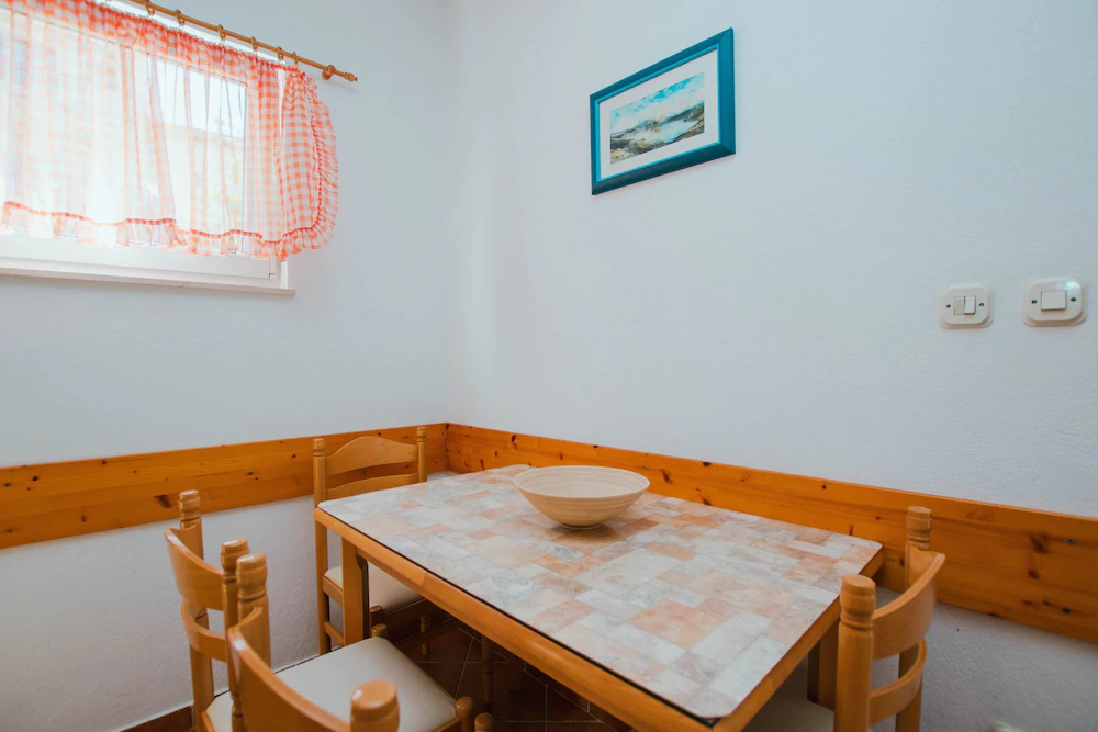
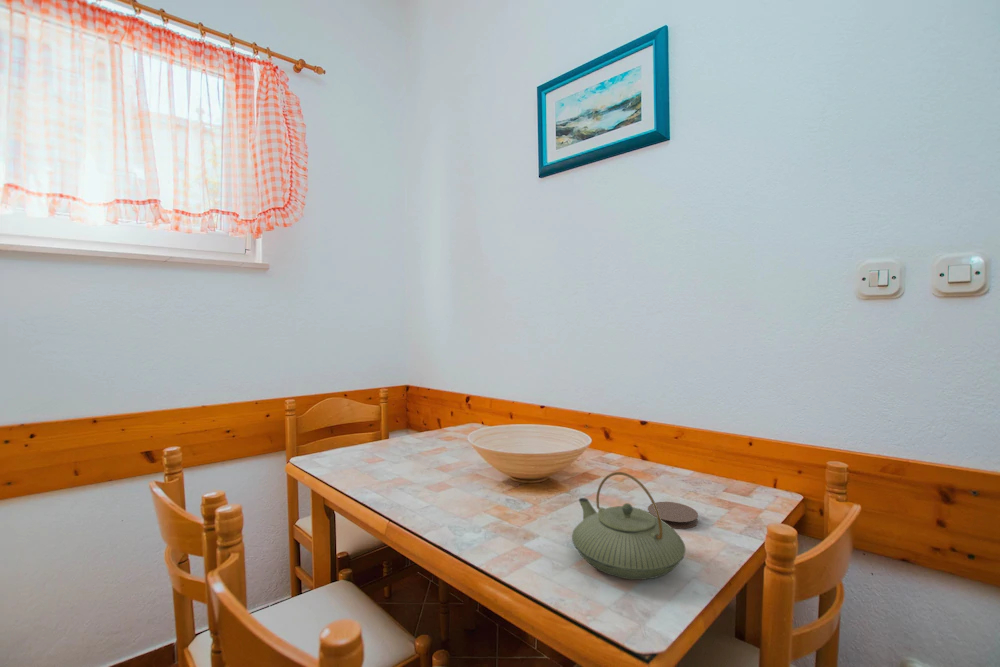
+ teapot [571,471,686,581]
+ coaster [647,501,699,530]
